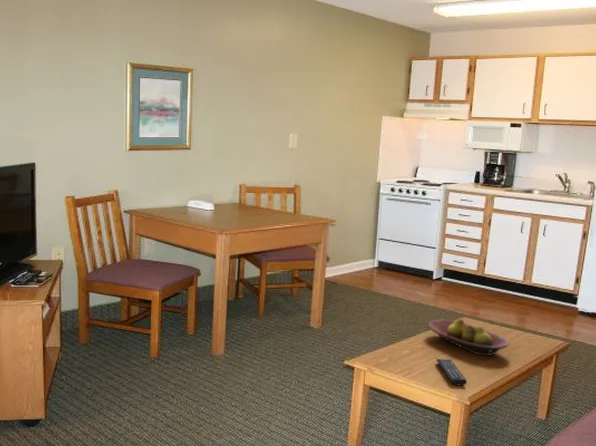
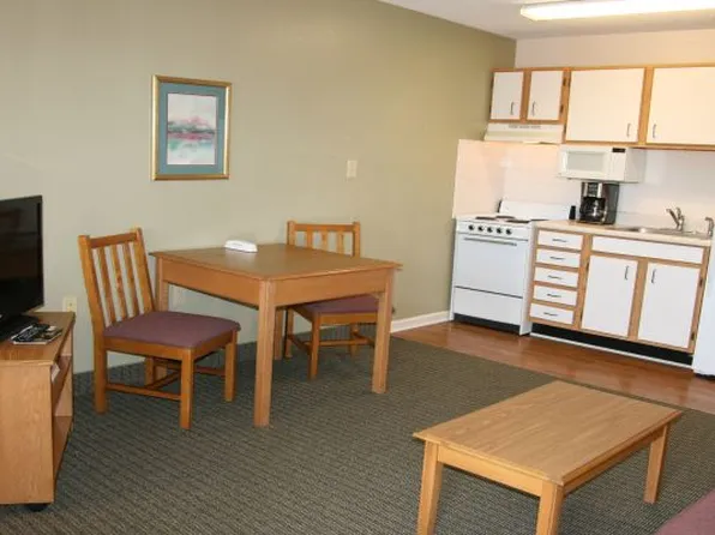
- remote control [435,358,468,387]
- fruit bowl [428,318,511,357]
